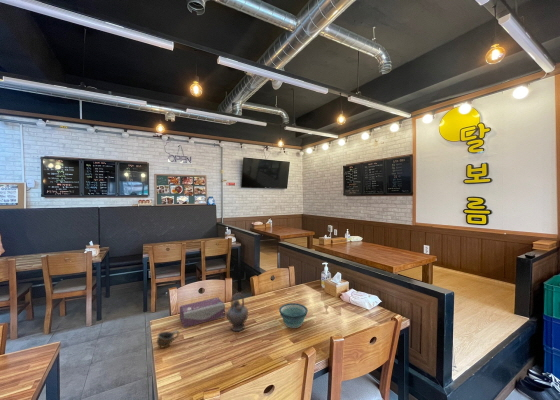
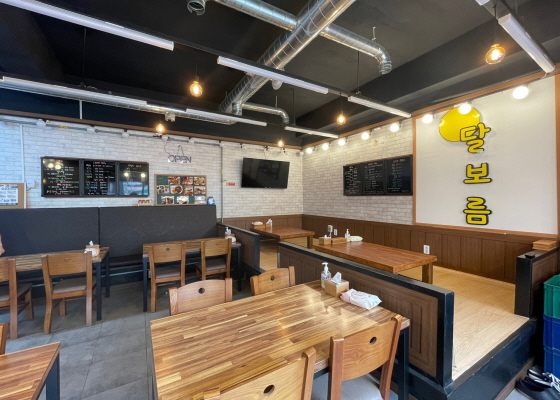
- tissue box [179,296,226,329]
- bowl [278,302,309,329]
- cup [156,329,180,349]
- teapot [223,292,249,332]
